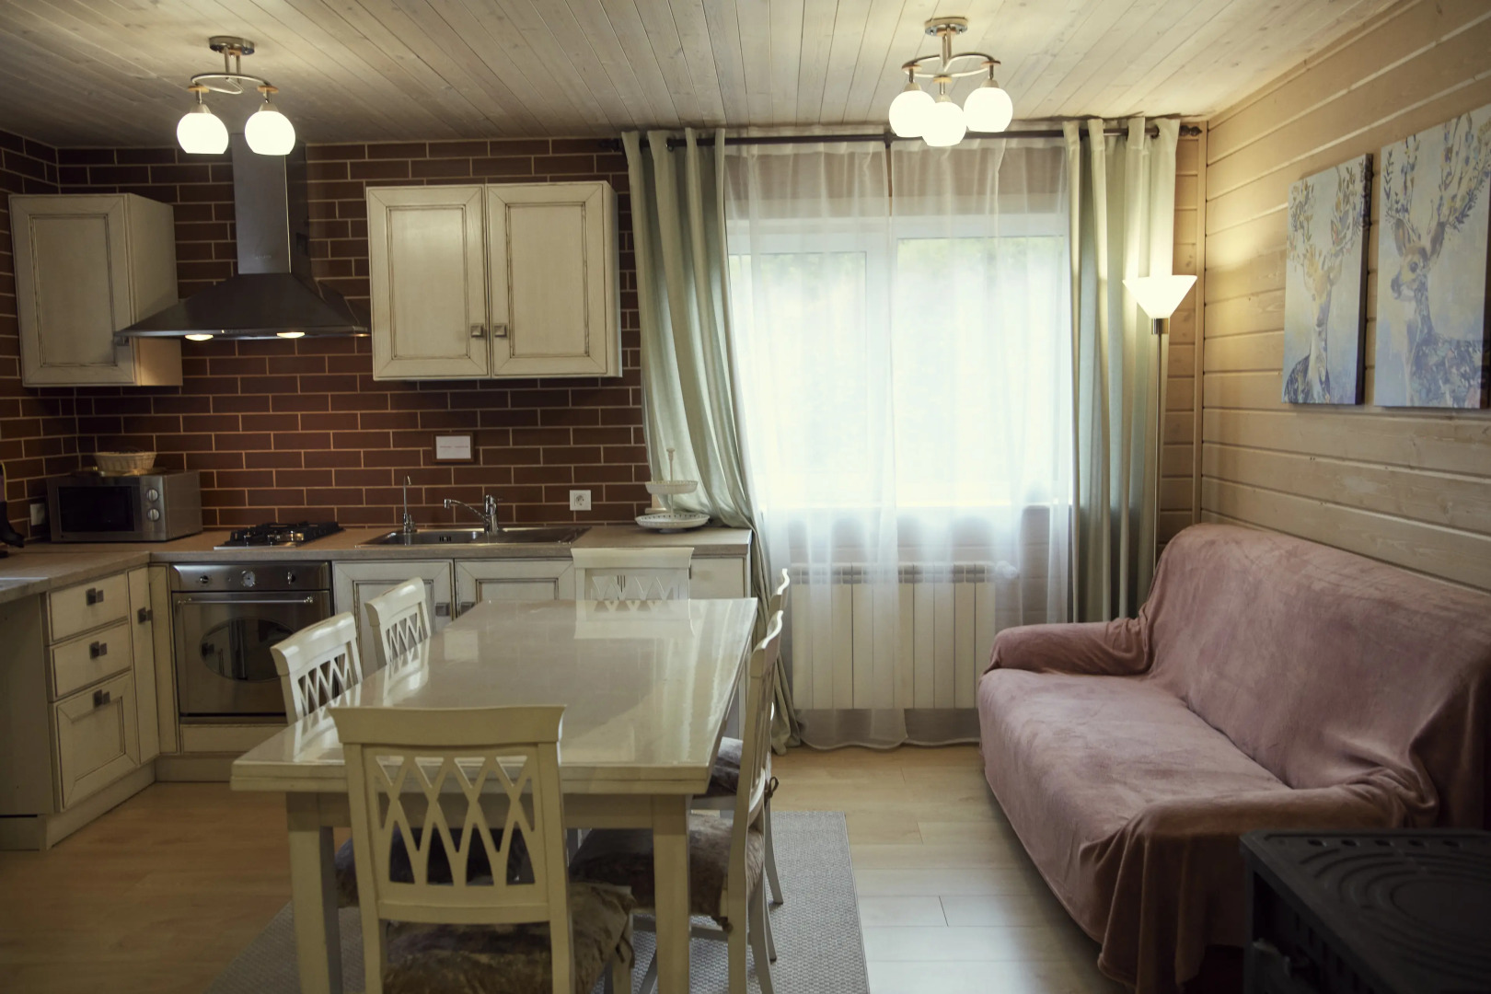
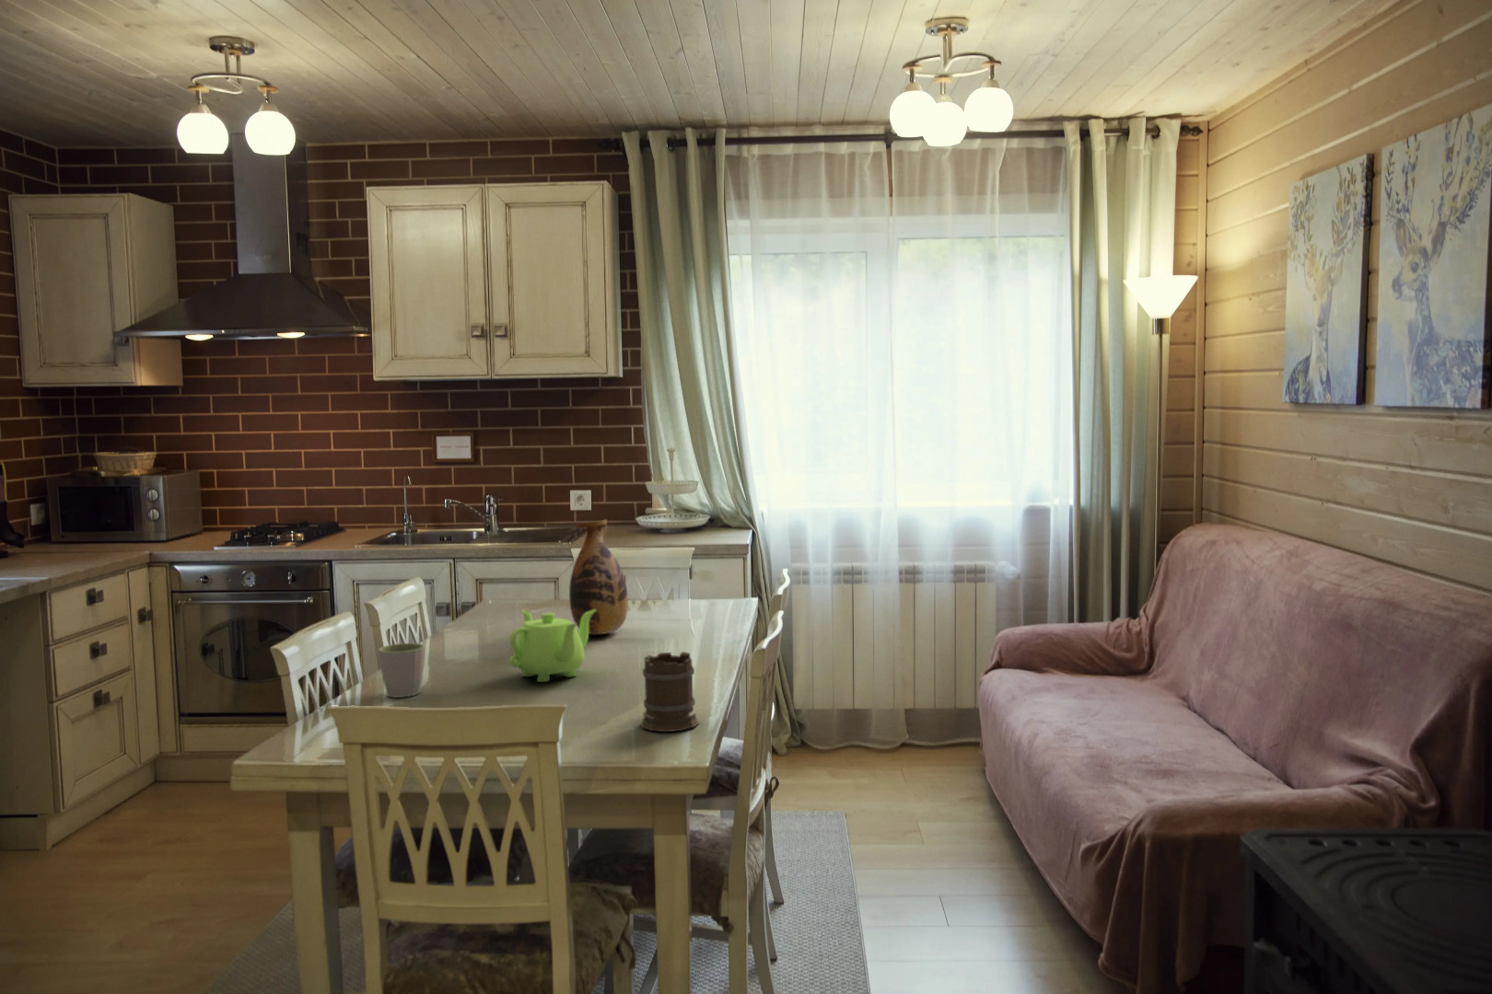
+ mug [377,642,425,699]
+ vase [568,519,629,635]
+ mug [641,651,700,732]
+ teapot [508,608,596,683]
